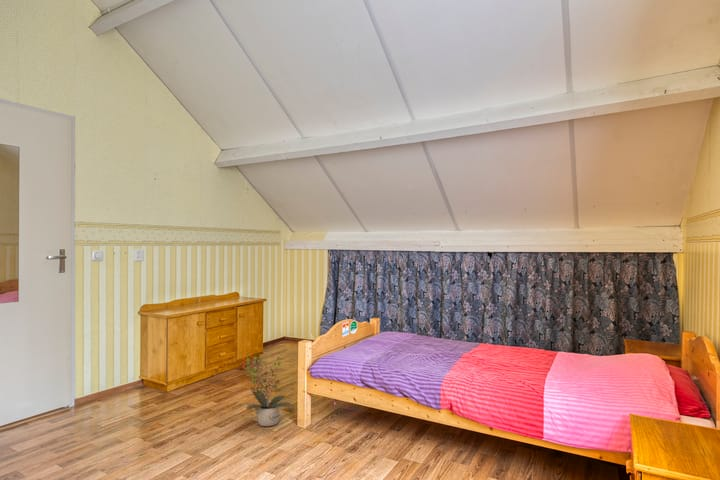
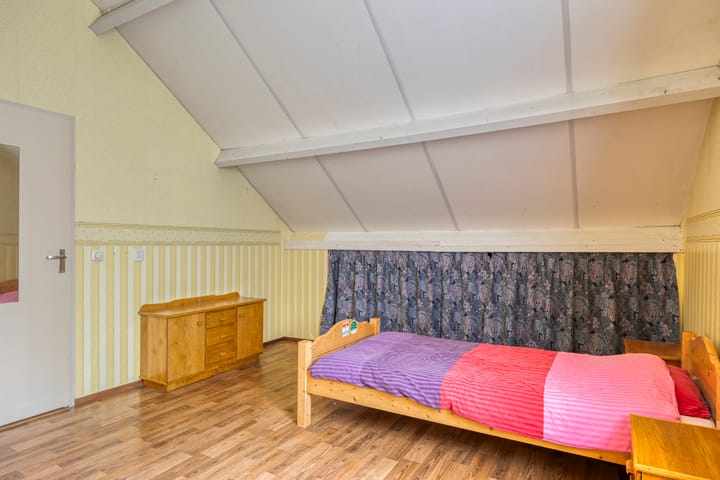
- potted plant [241,353,295,427]
